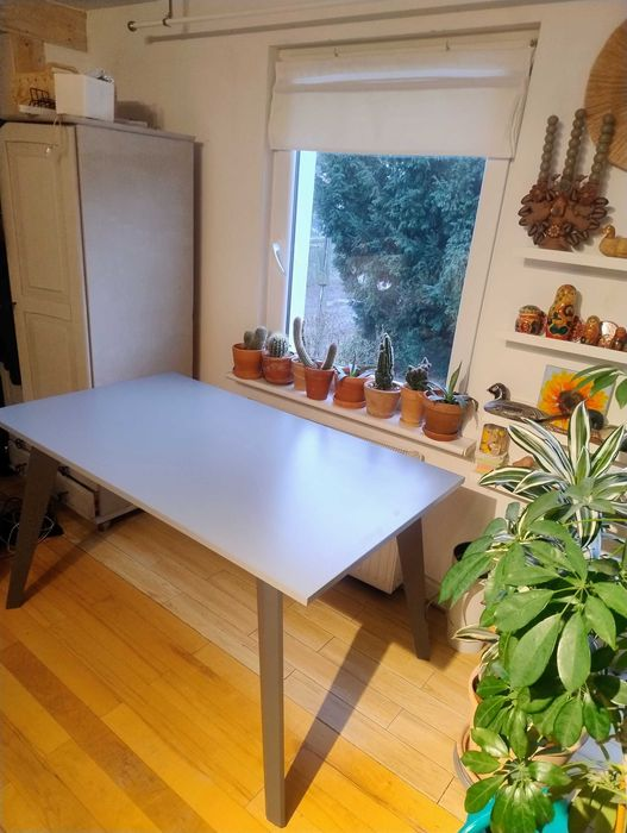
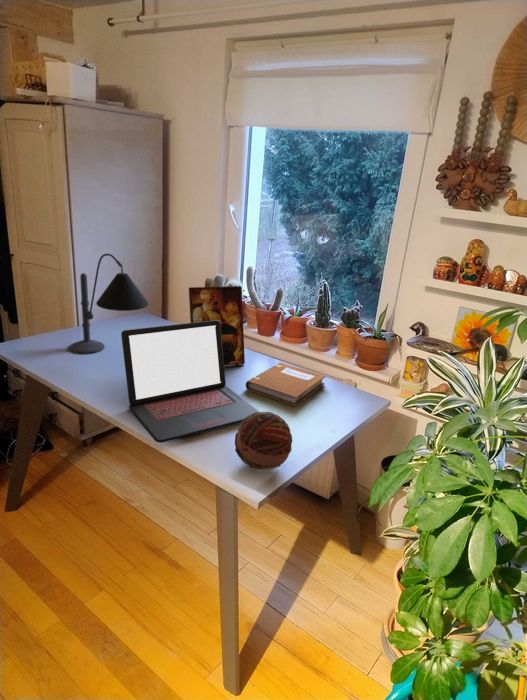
+ picture frame [188,285,246,367]
+ laptop [120,320,260,444]
+ desk lamp [69,253,150,355]
+ notebook [245,362,327,407]
+ decorative ball [234,411,293,470]
